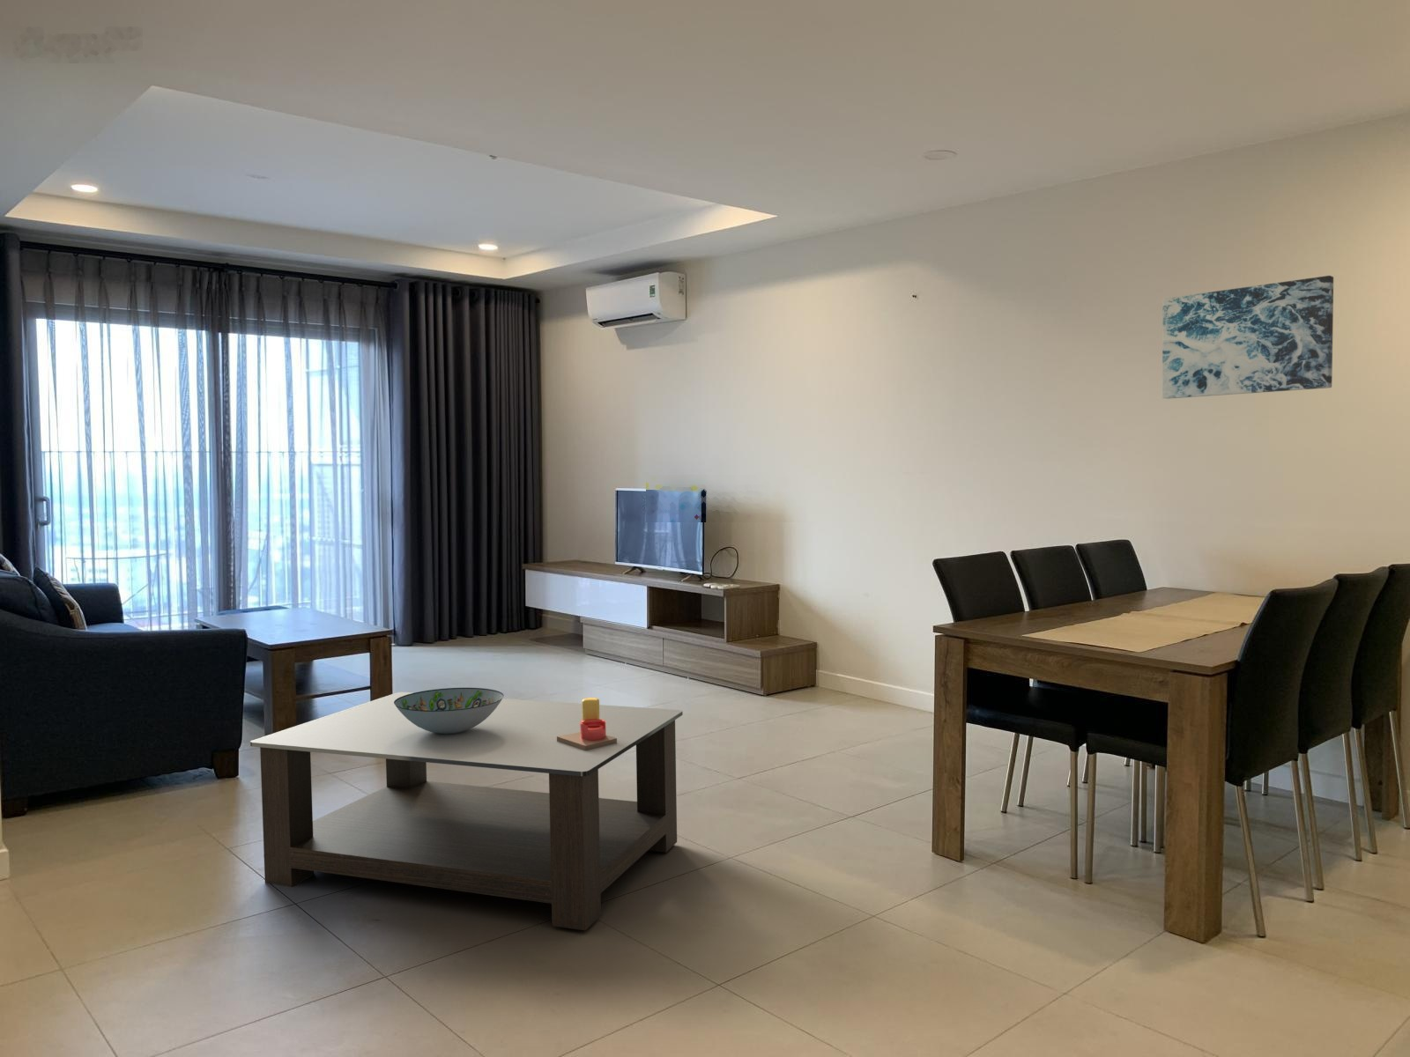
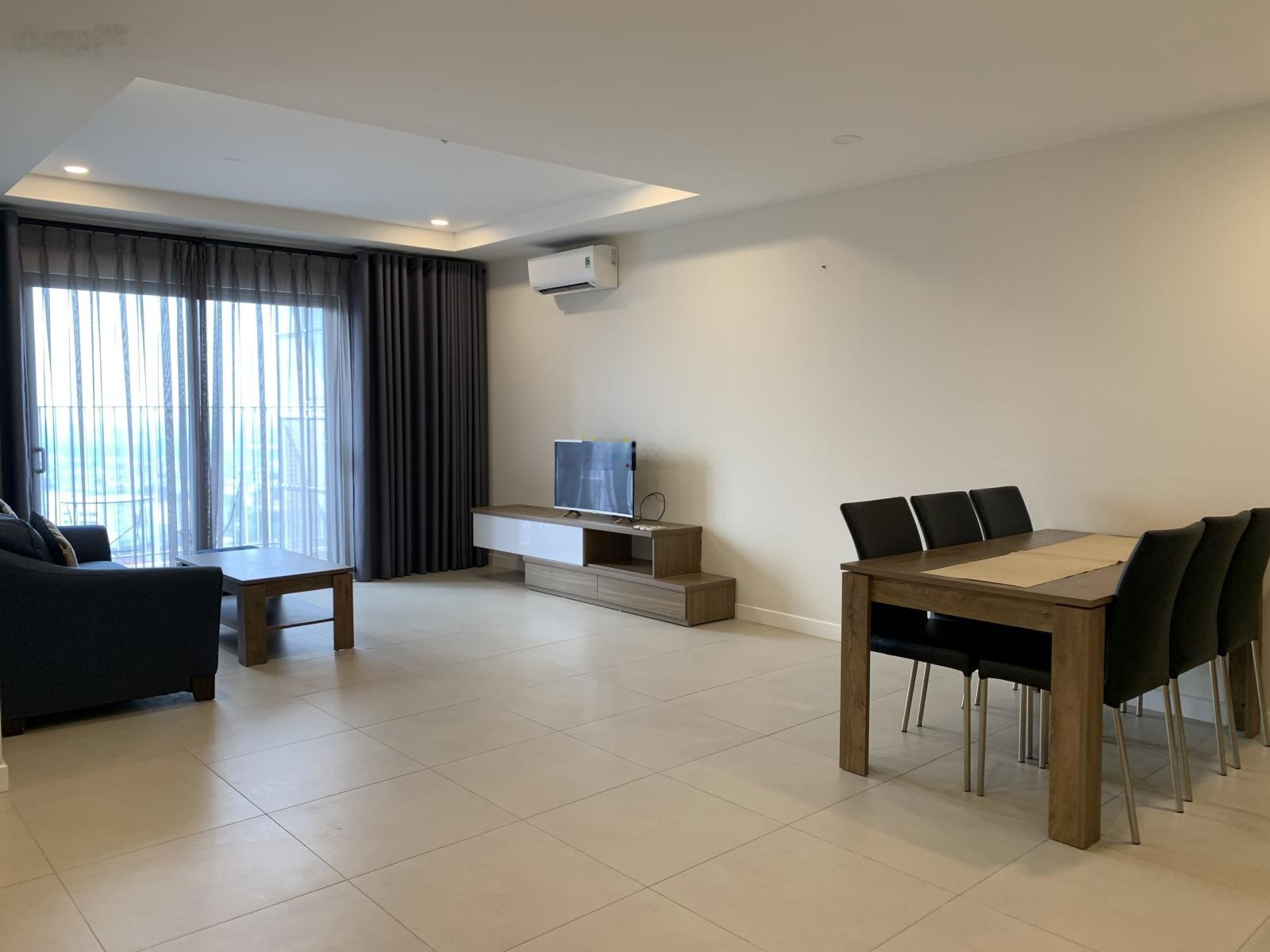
- candle [557,697,617,751]
- coffee table [250,692,684,932]
- decorative bowl [394,687,505,735]
- wall art [1161,275,1335,400]
